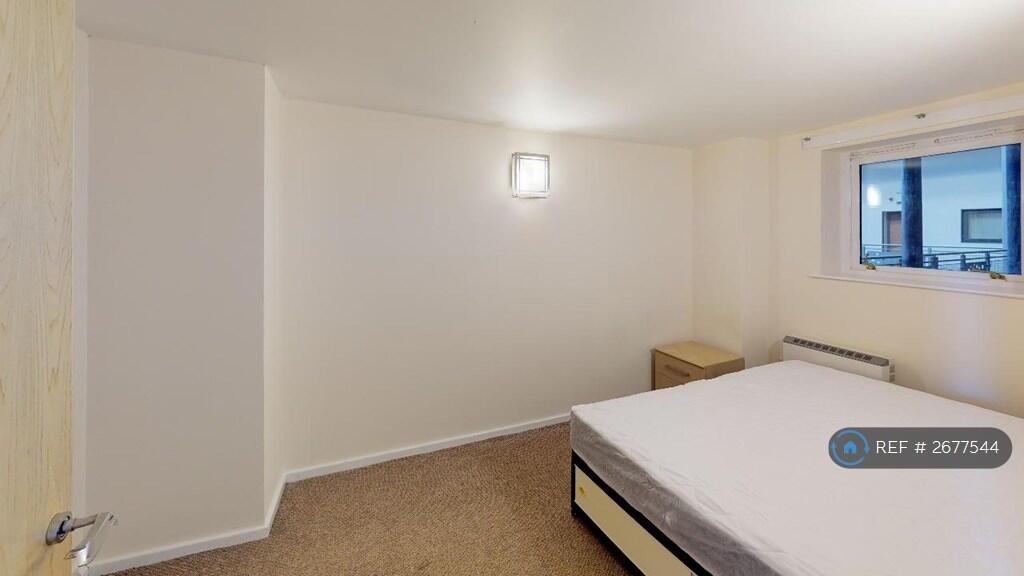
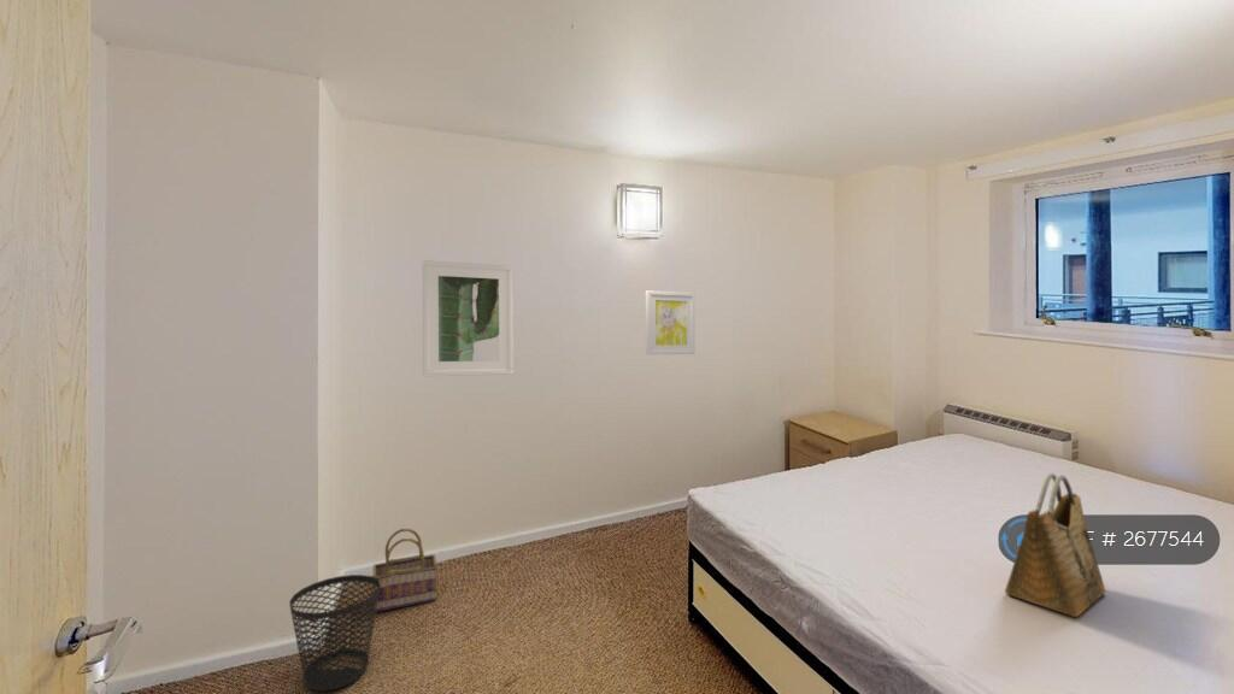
+ wastebasket [288,574,381,692]
+ basket [371,528,439,613]
+ wall art [645,289,695,355]
+ grocery bag [1004,472,1107,618]
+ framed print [422,259,515,378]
